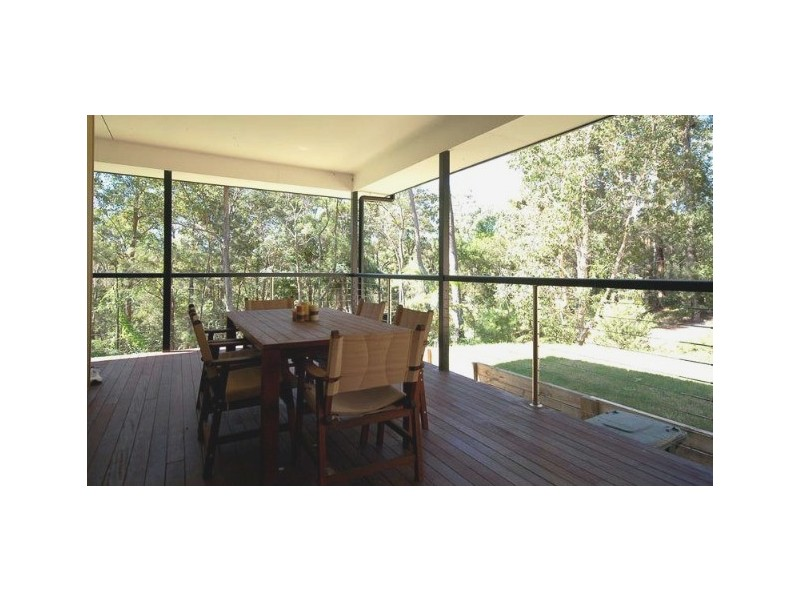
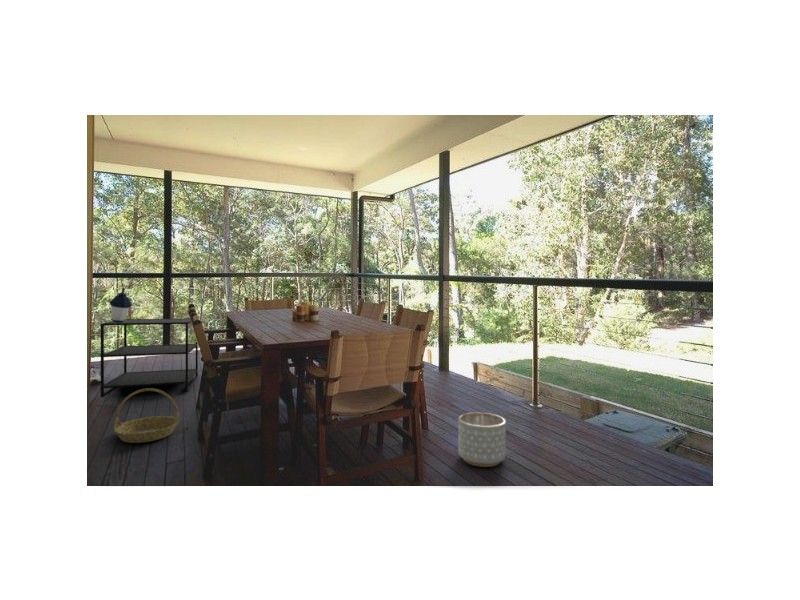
+ basket [113,387,180,444]
+ lantern [108,286,133,323]
+ planter [457,412,507,468]
+ side table [99,317,199,398]
